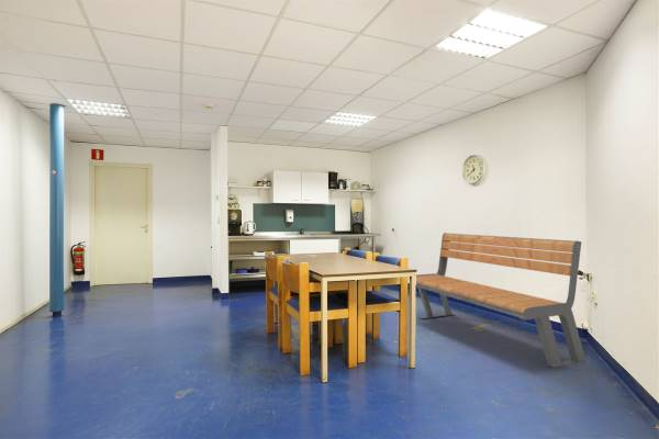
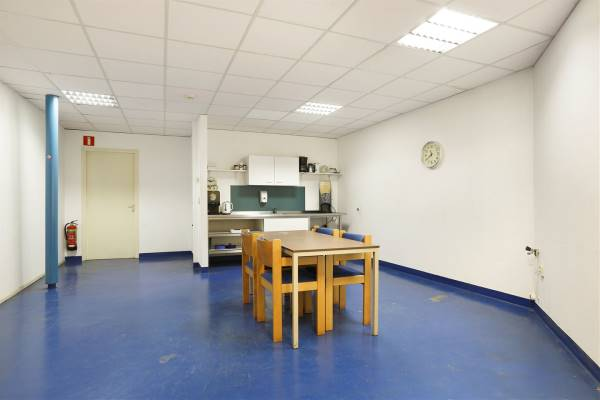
- park bench [415,232,587,369]
